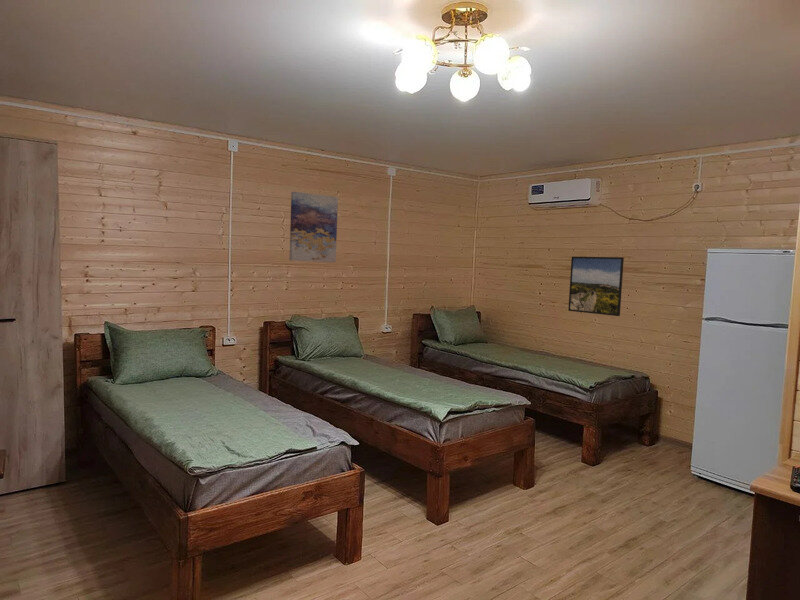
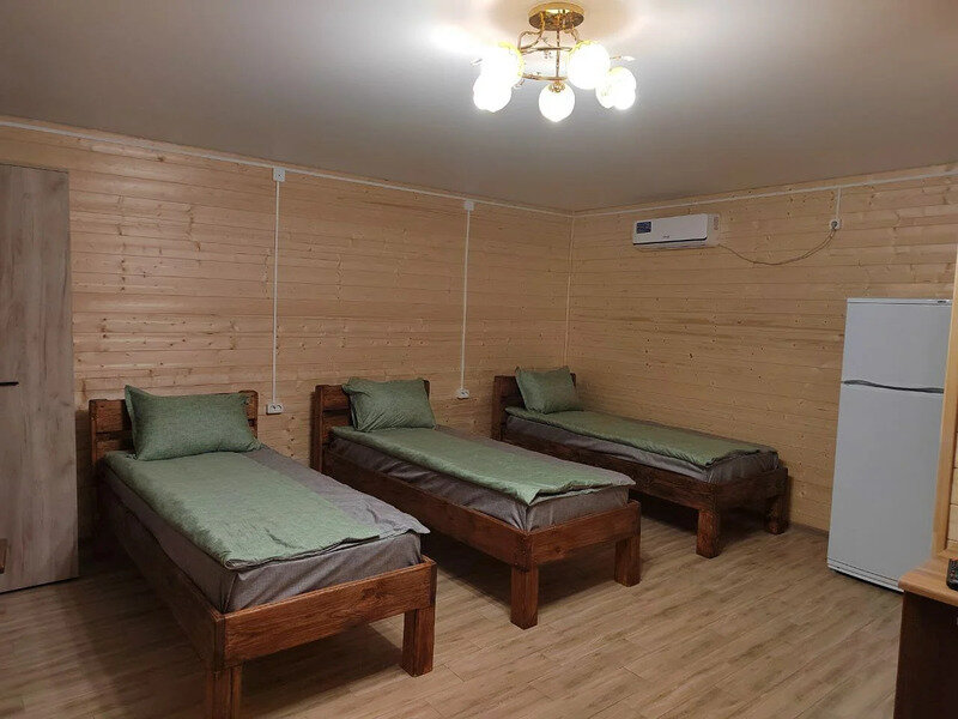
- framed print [567,256,625,317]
- wall art [289,191,339,263]
